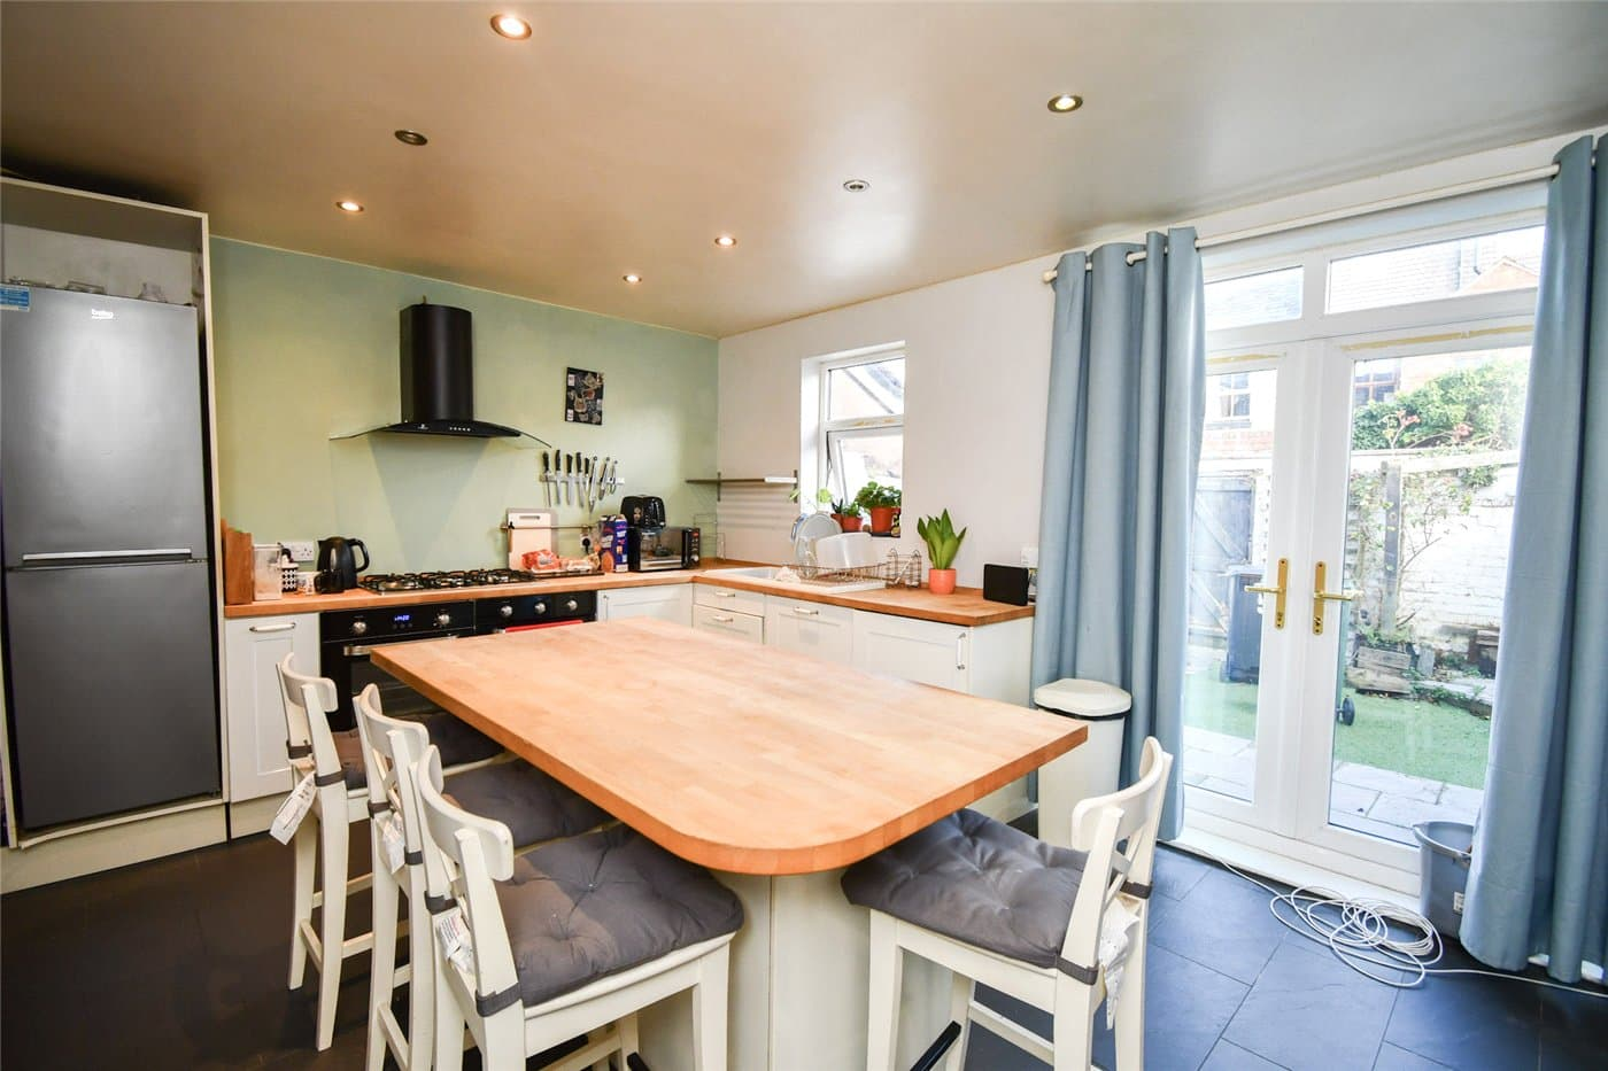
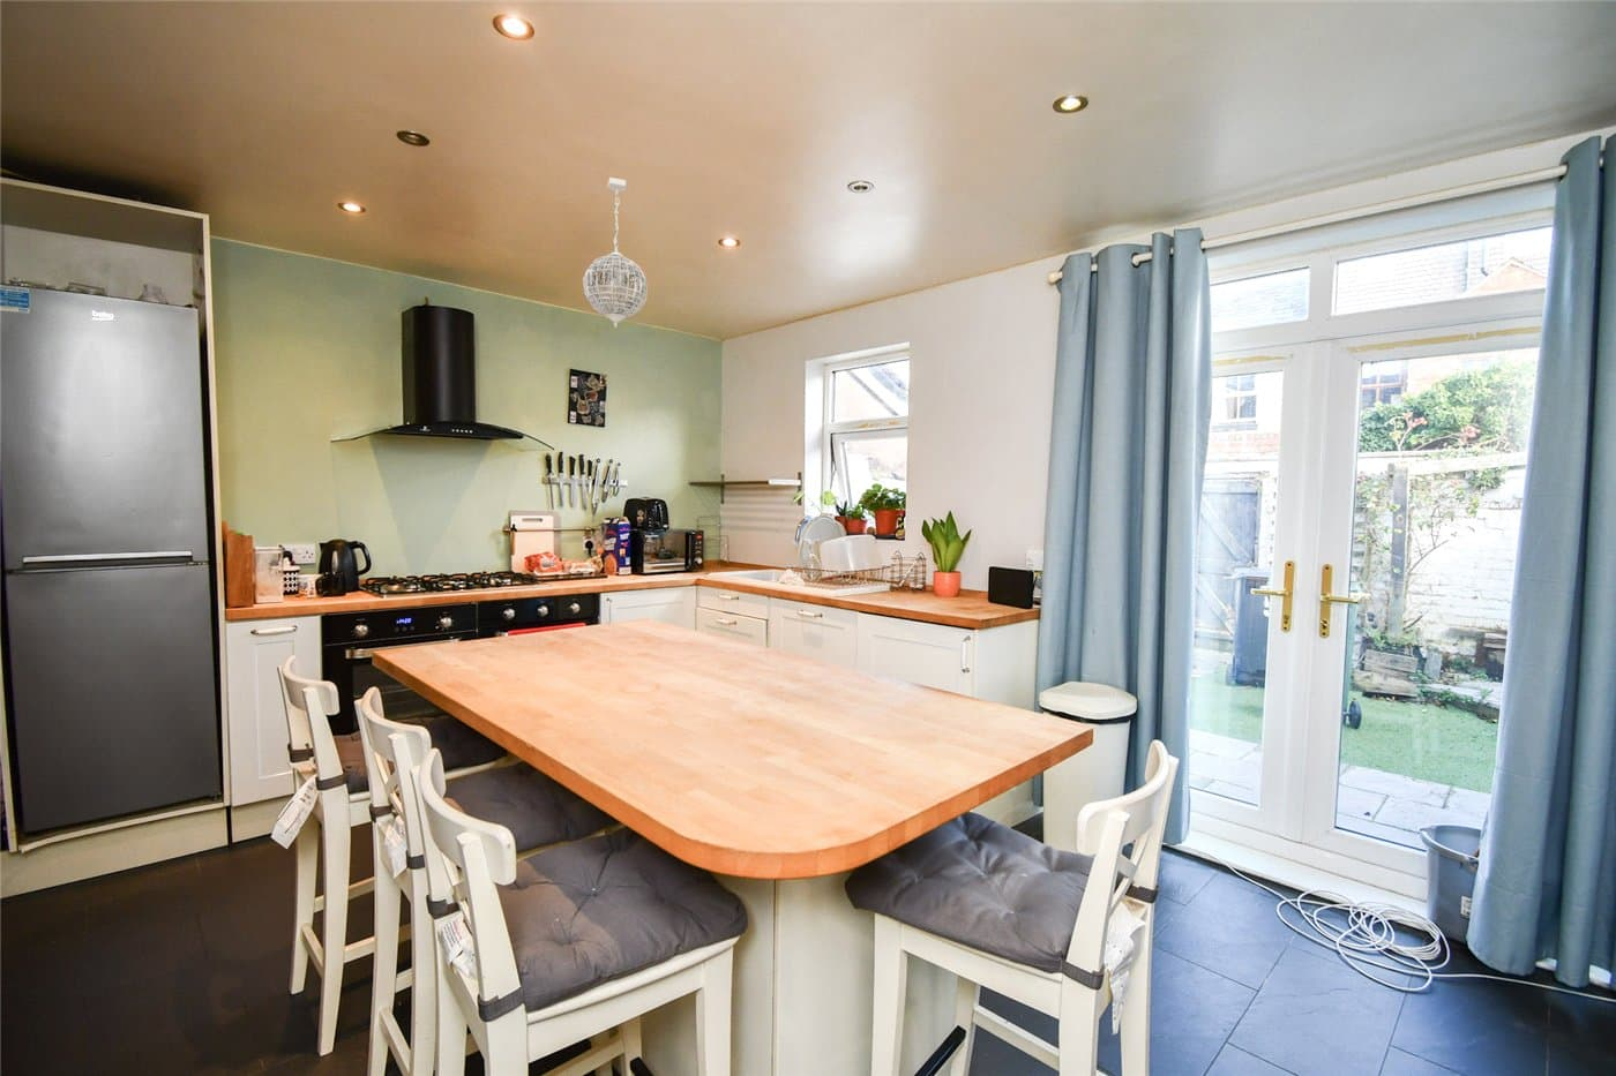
+ pendant light [582,177,649,329]
